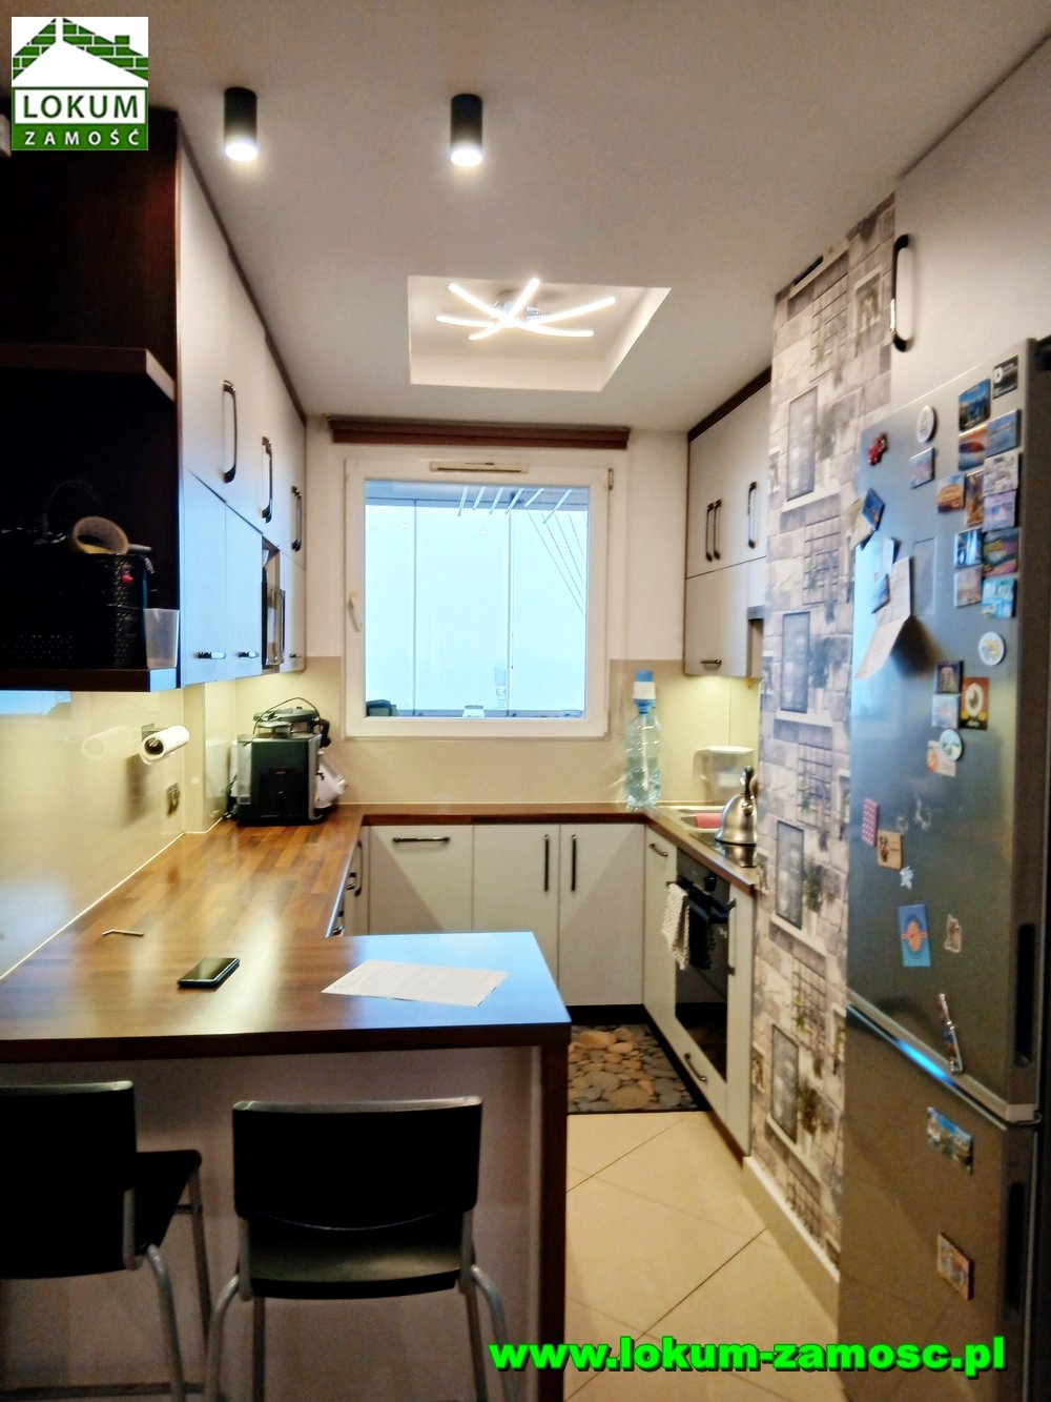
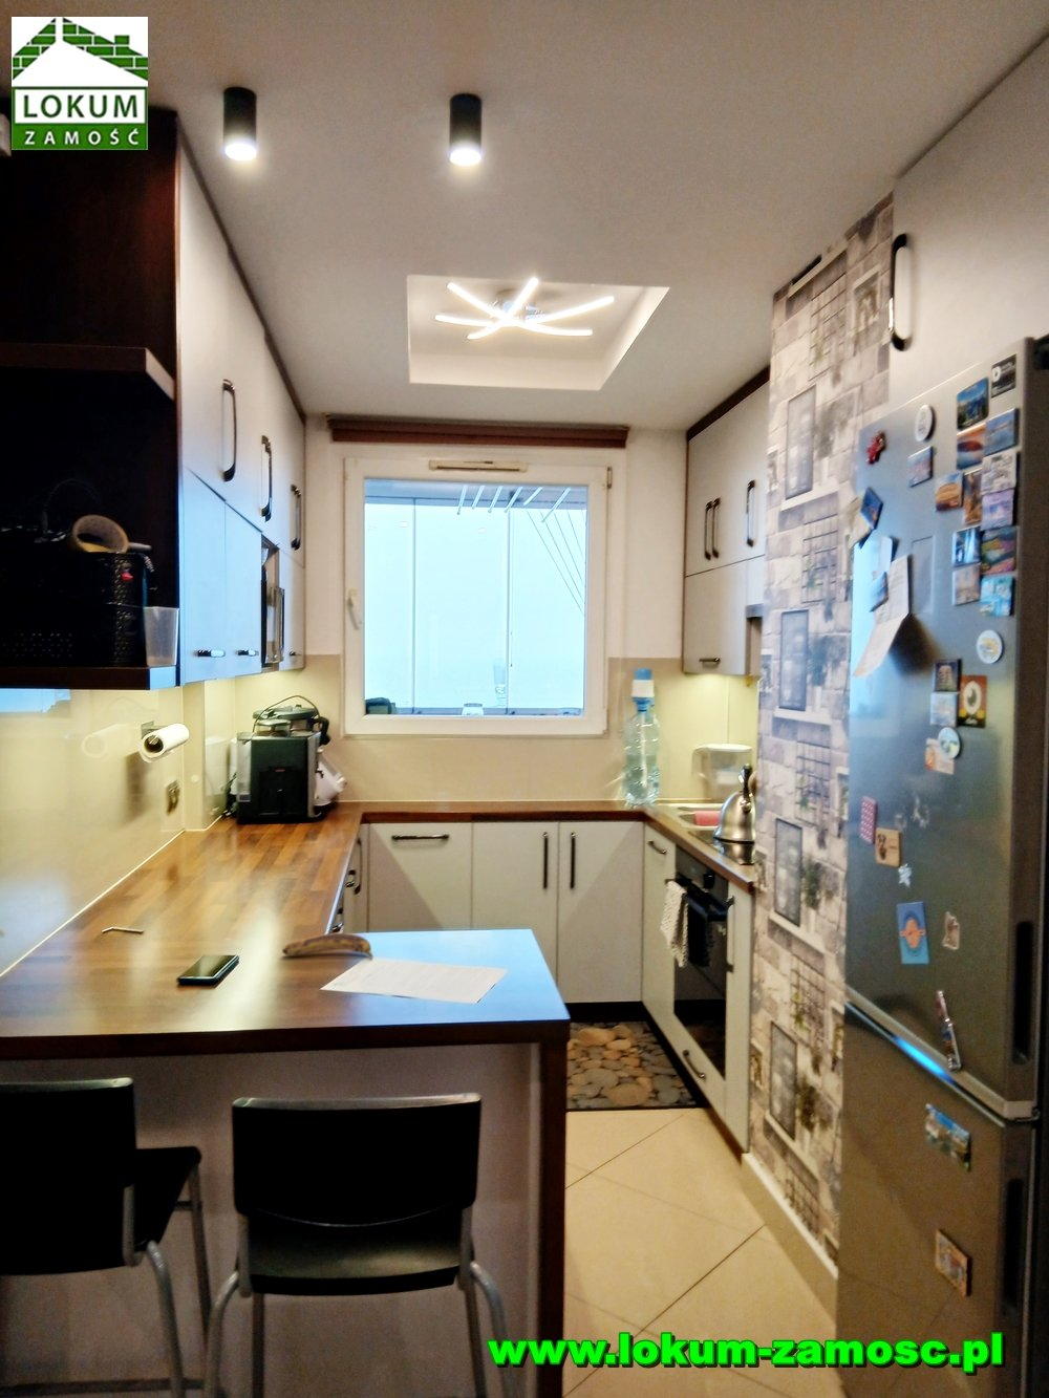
+ banana [281,932,374,958]
